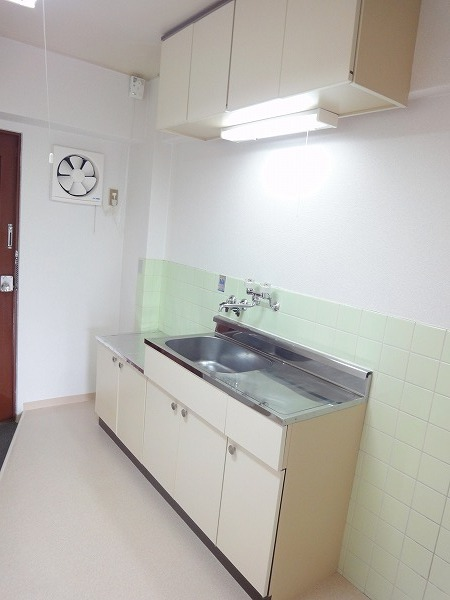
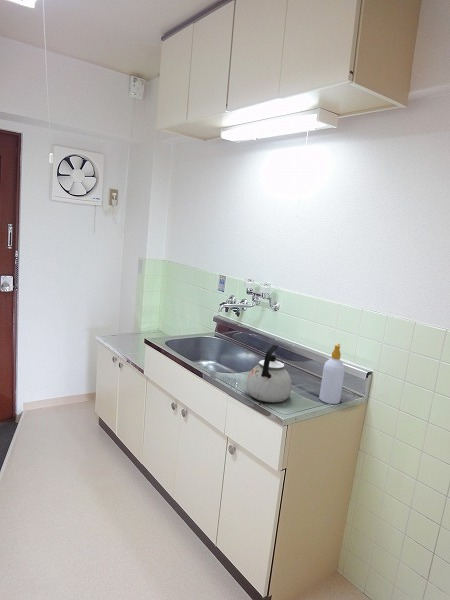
+ soap bottle [318,343,346,405]
+ kettle [246,344,293,403]
